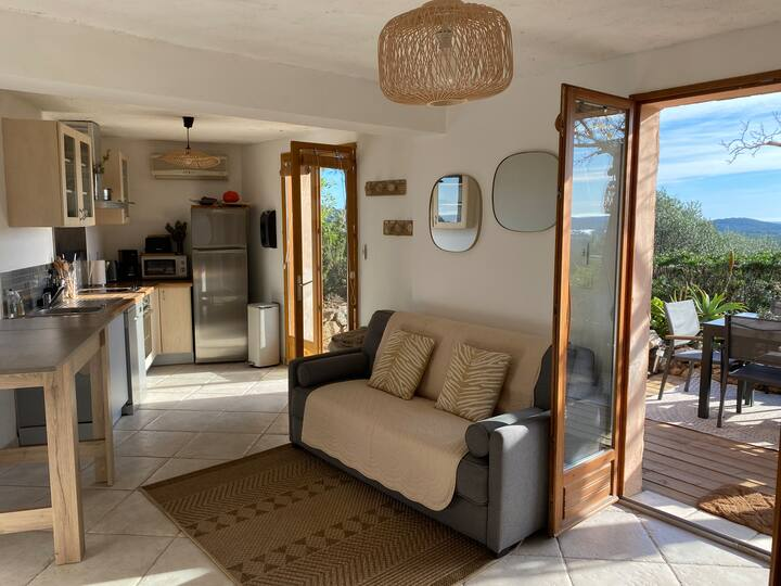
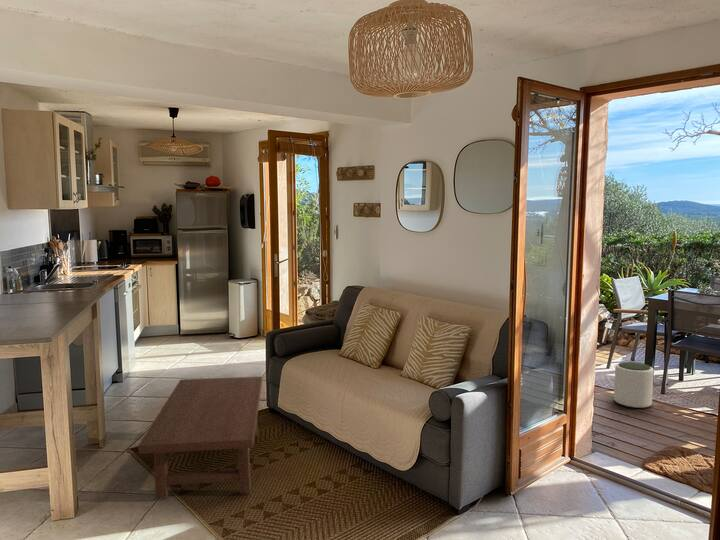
+ plant pot [613,361,655,409]
+ coffee table [137,376,263,500]
